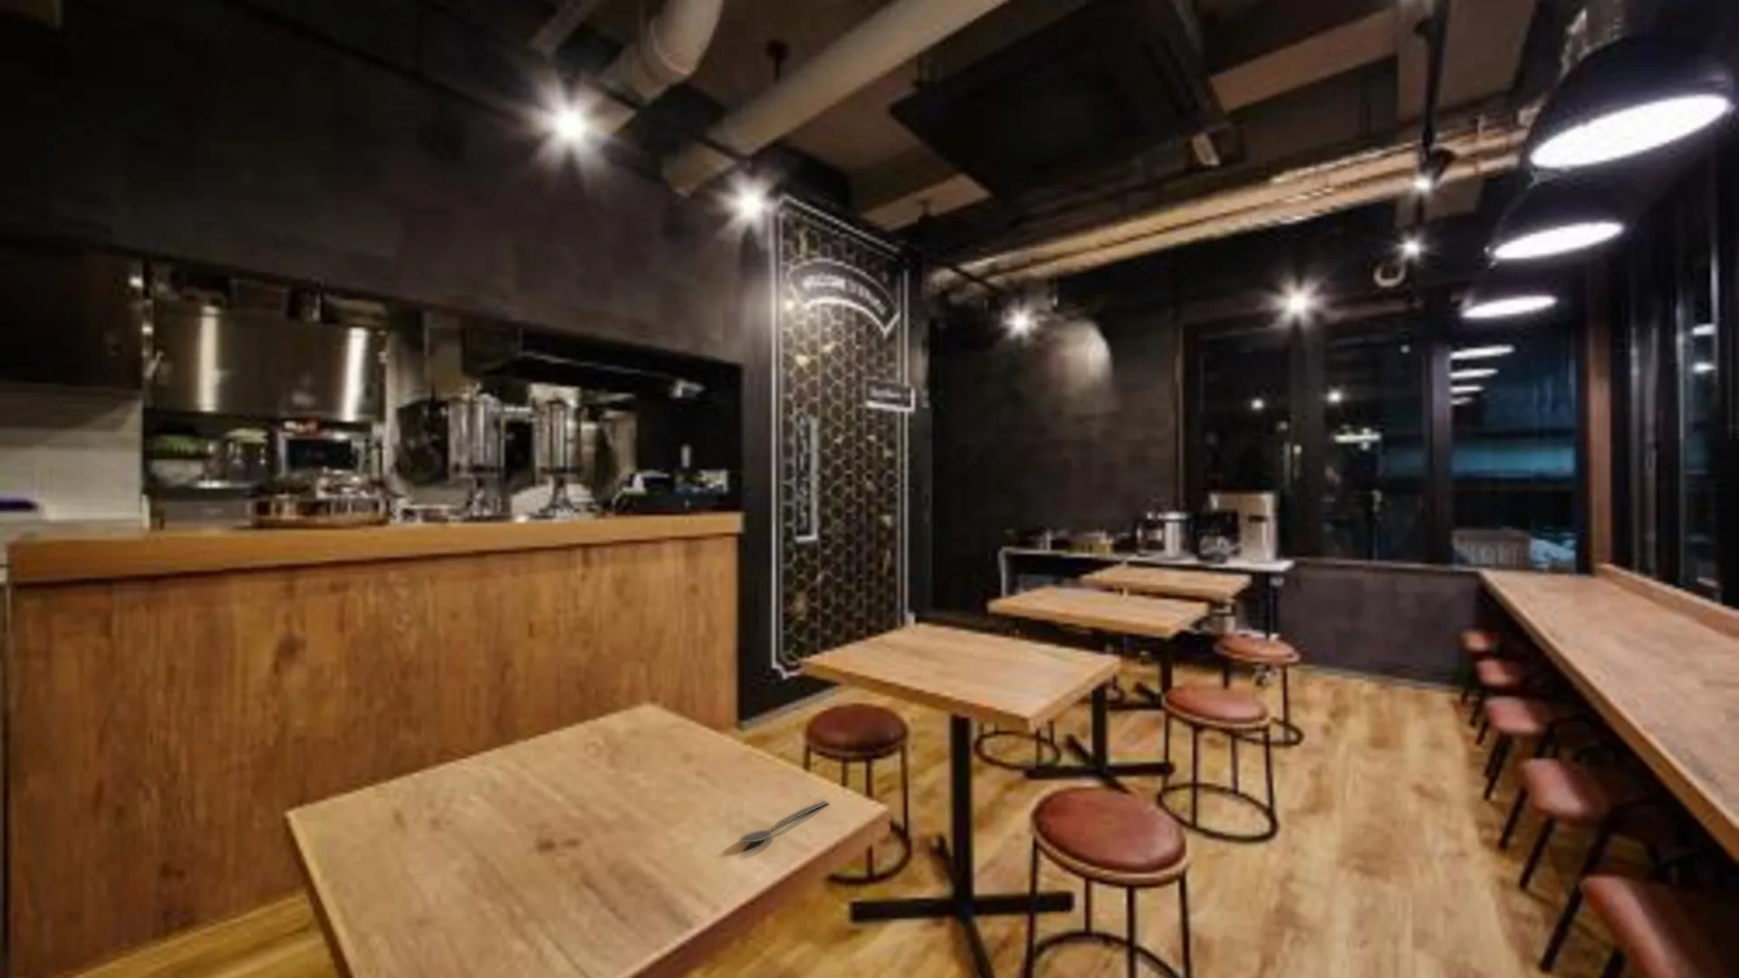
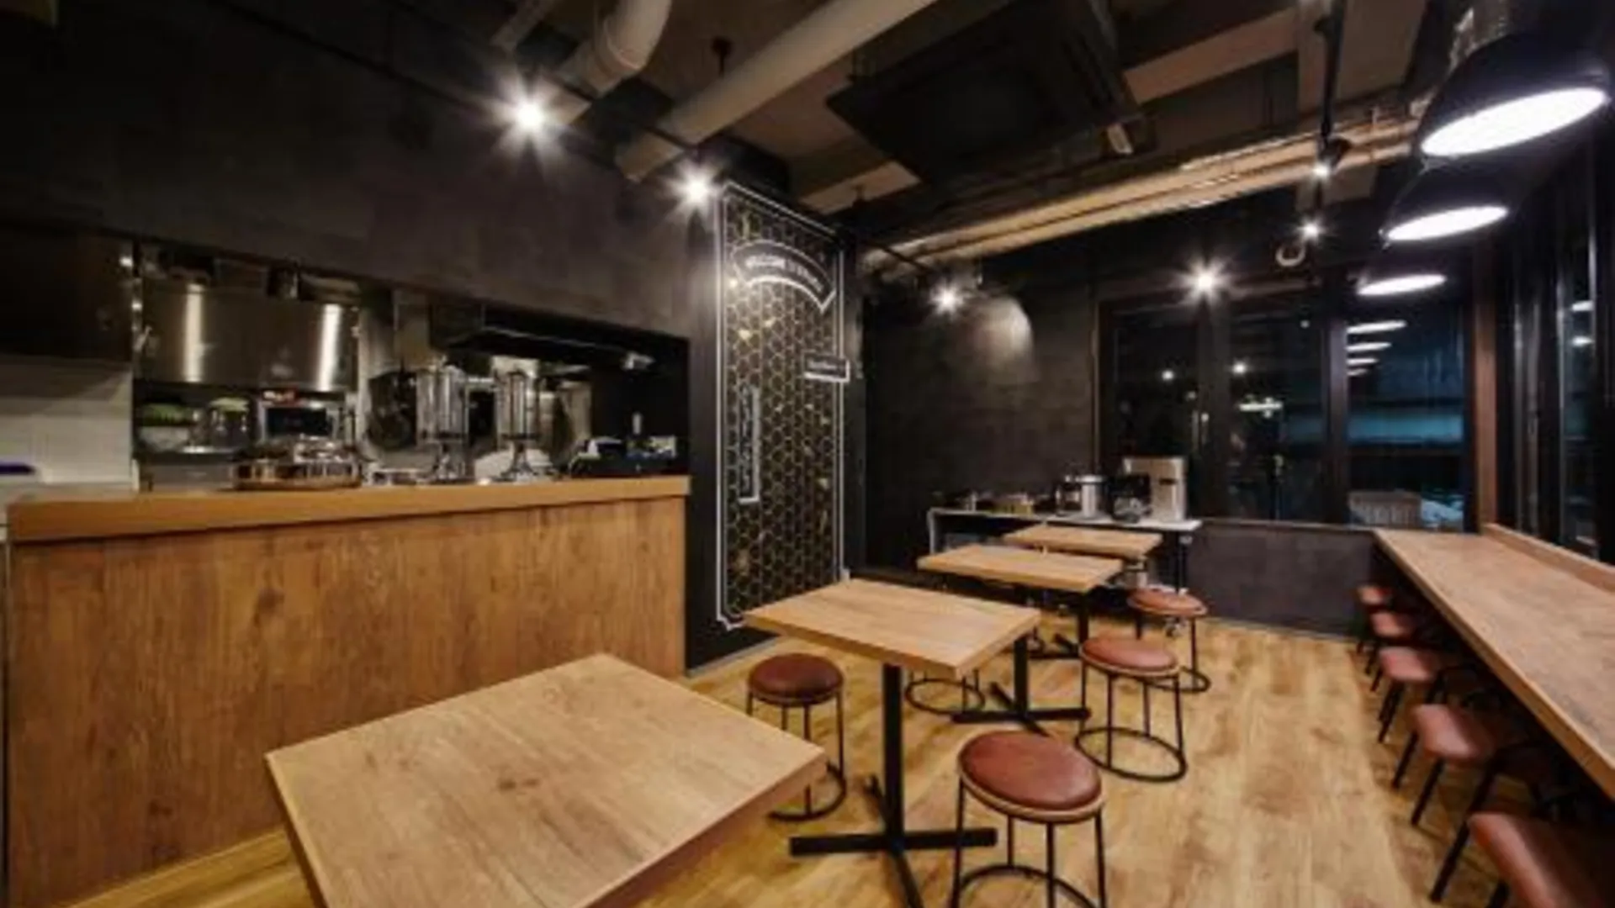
- spoon [738,800,830,843]
